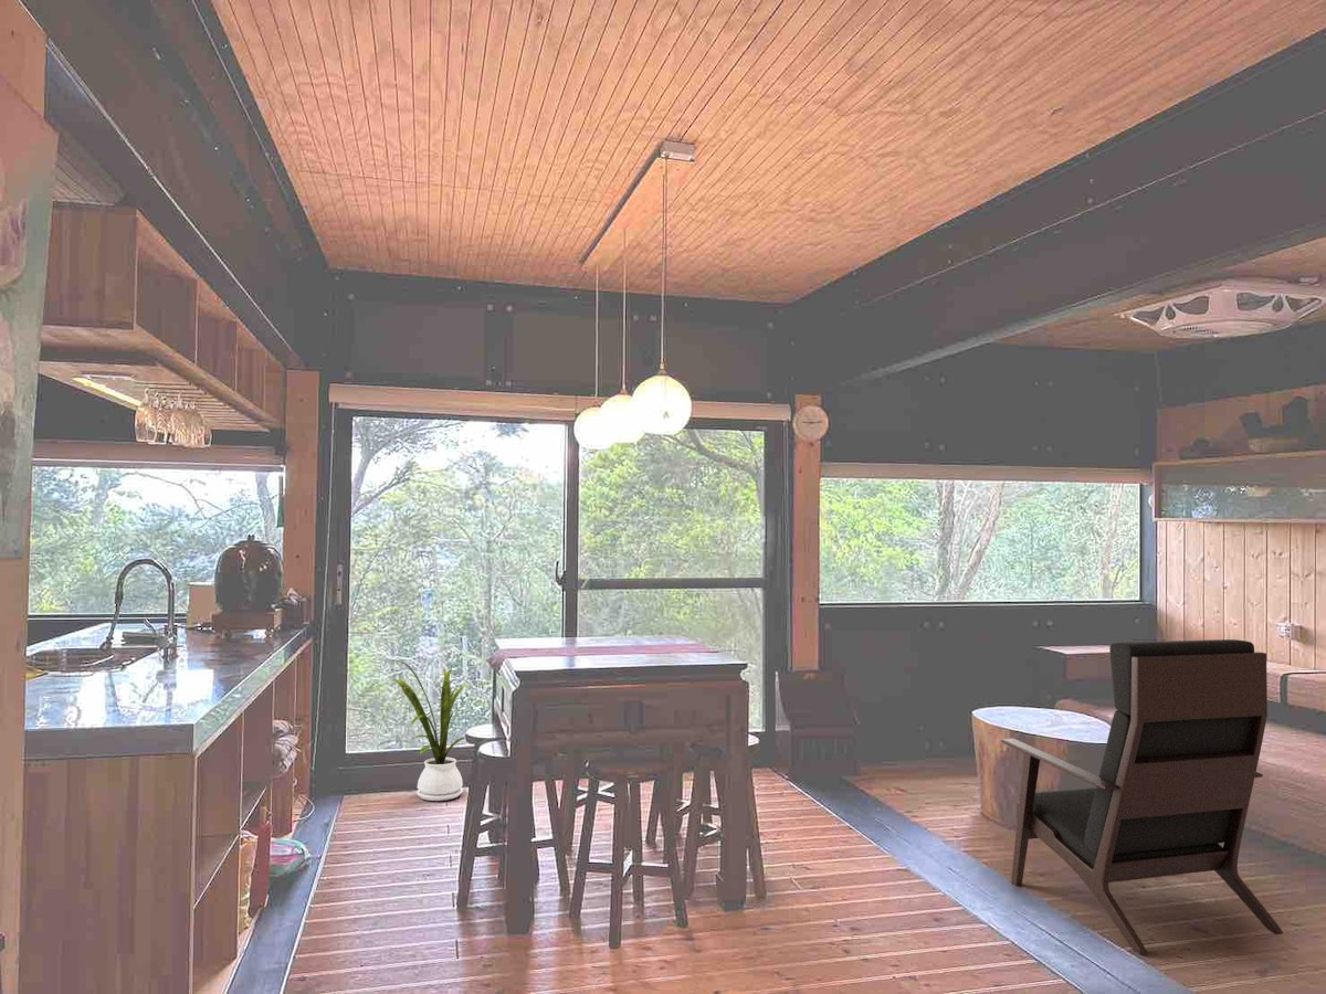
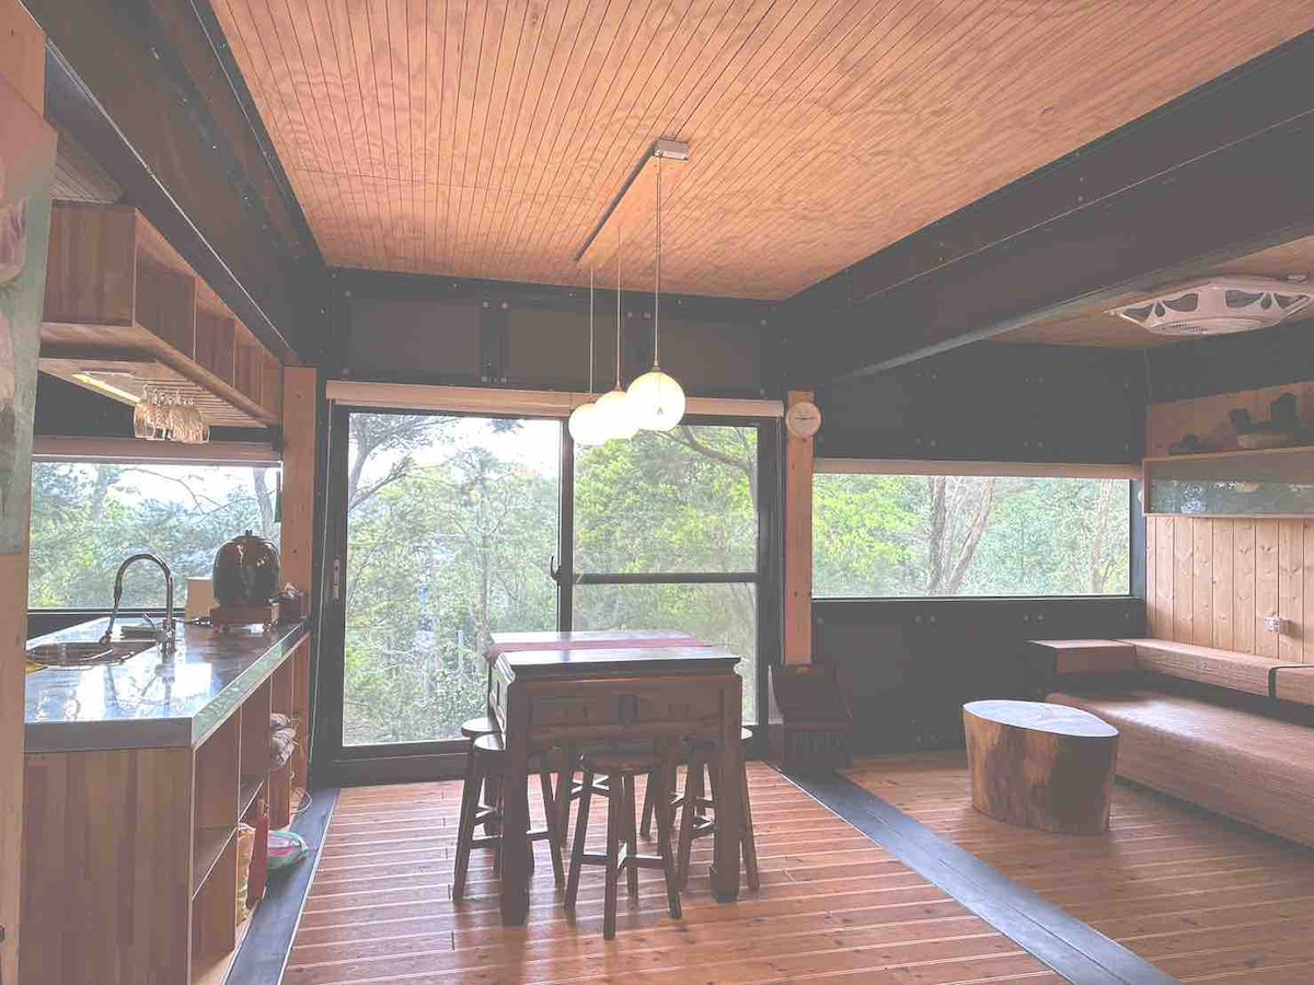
- house plant [390,658,474,802]
- lounge chair [1000,638,1284,955]
